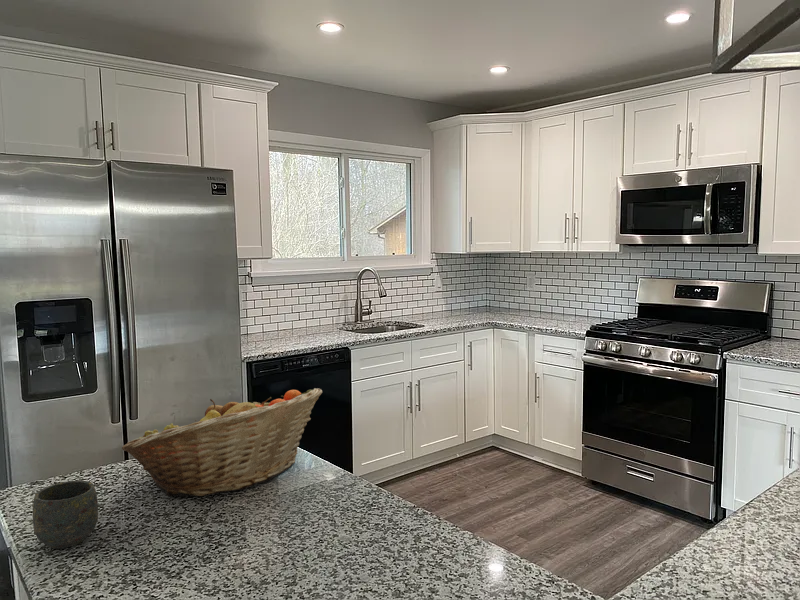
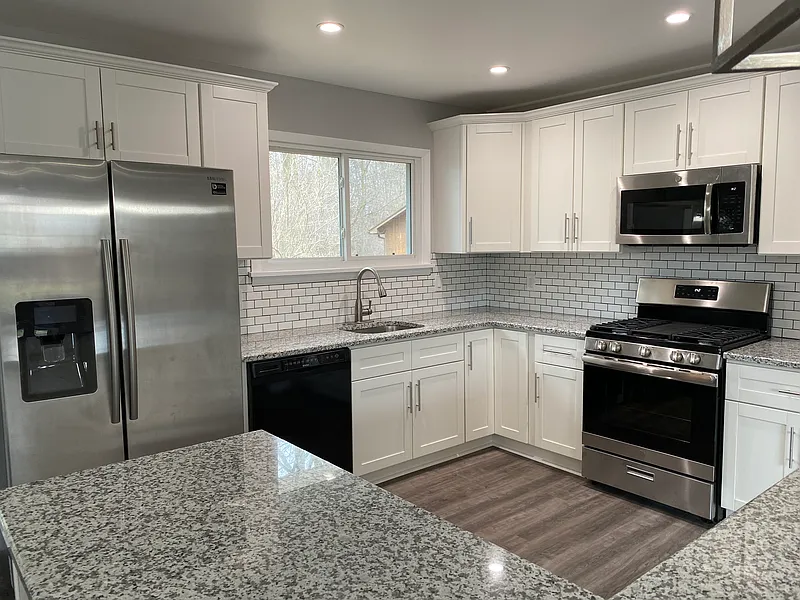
- mug [31,480,99,549]
- fruit basket [121,387,323,497]
